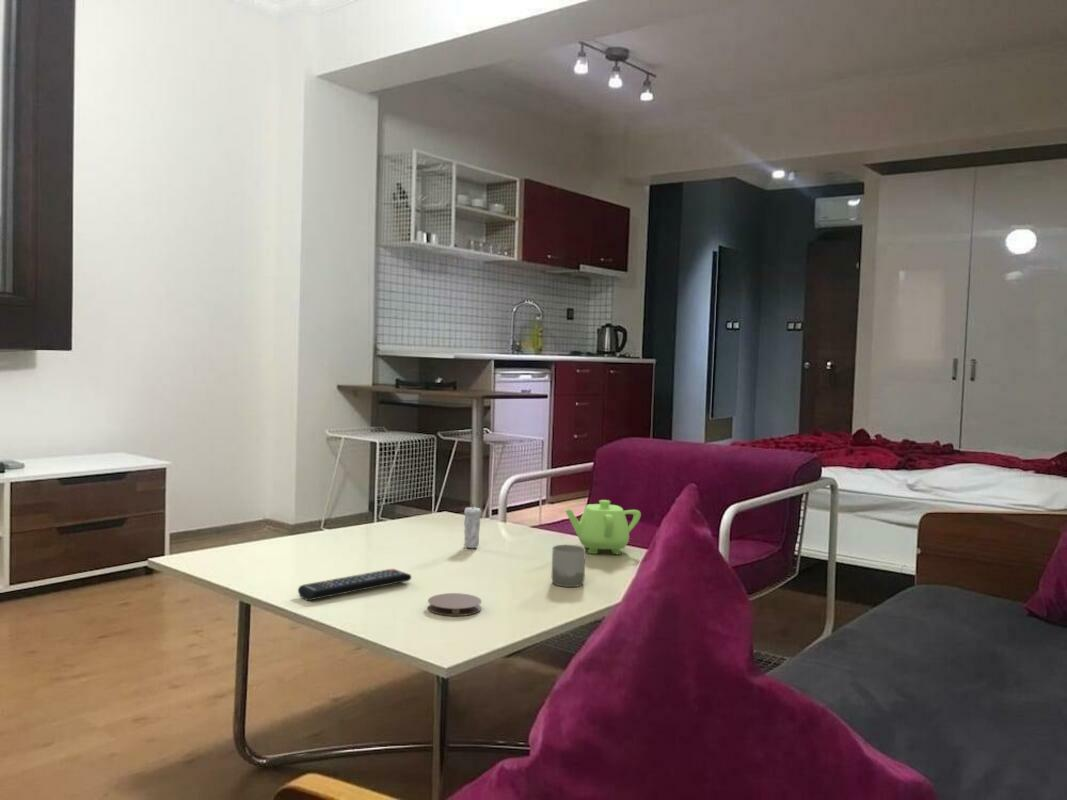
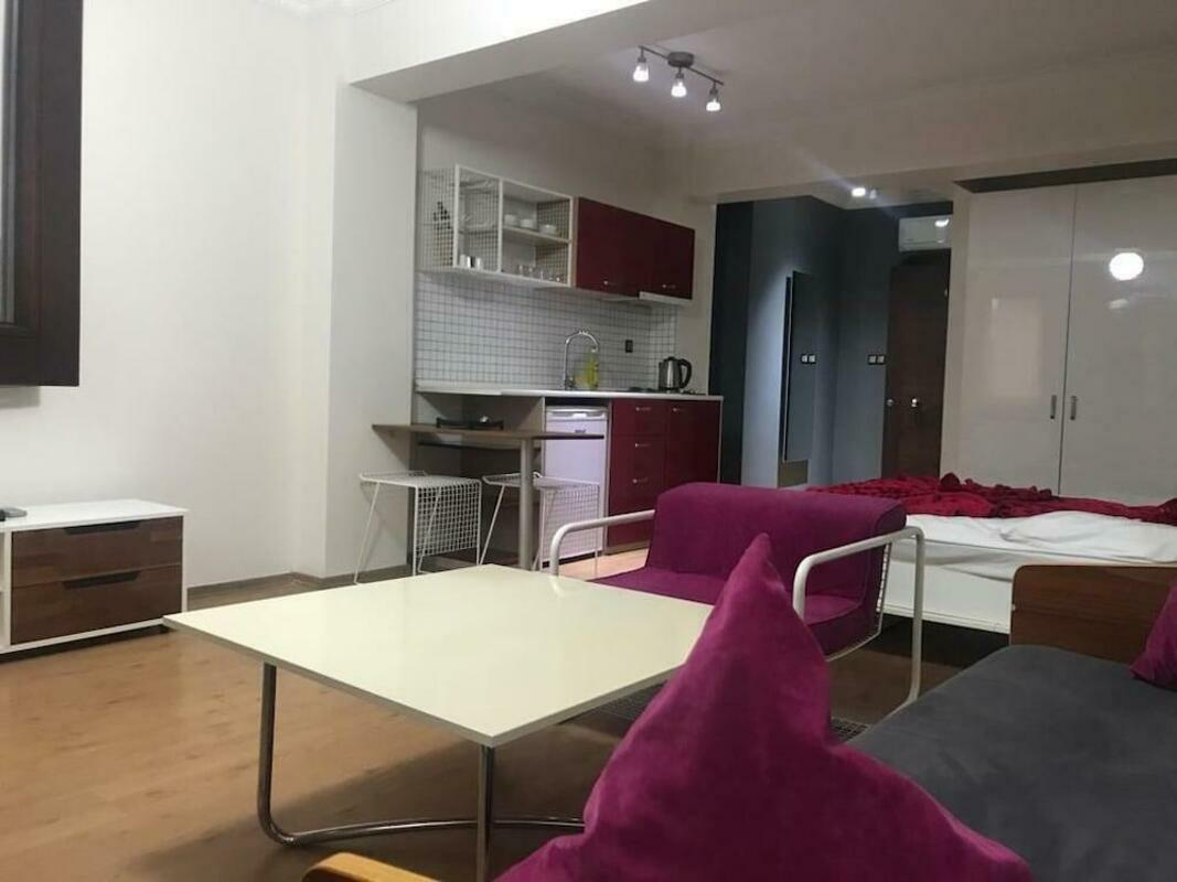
- candle [463,505,482,549]
- cup [551,544,587,588]
- coaster [427,592,483,617]
- teapot [564,499,642,555]
- remote control [297,568,412,601]
